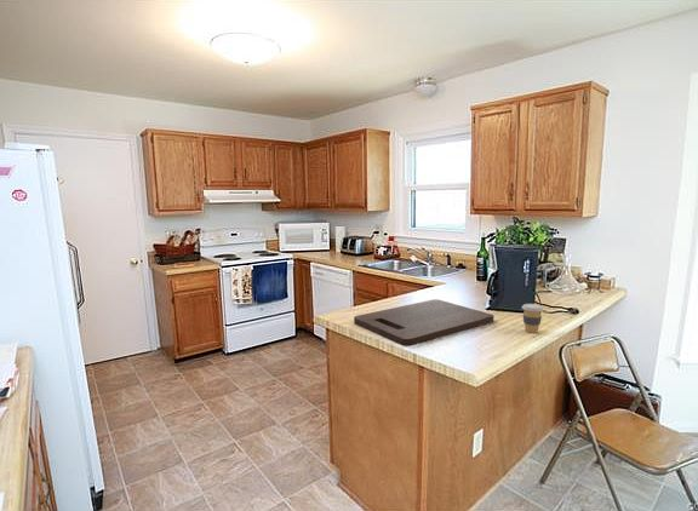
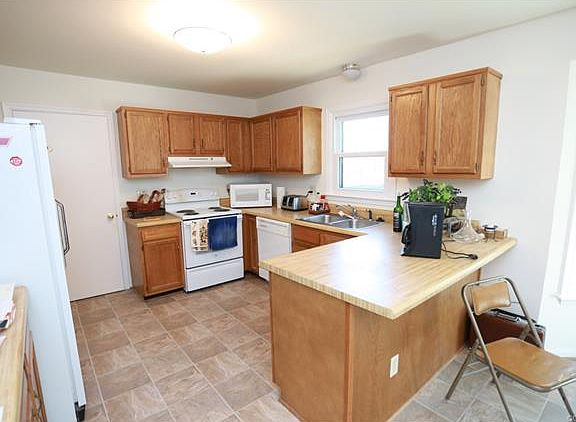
- cutting board [353,298,494,348]
- coffee cup [521,303,544,334]
